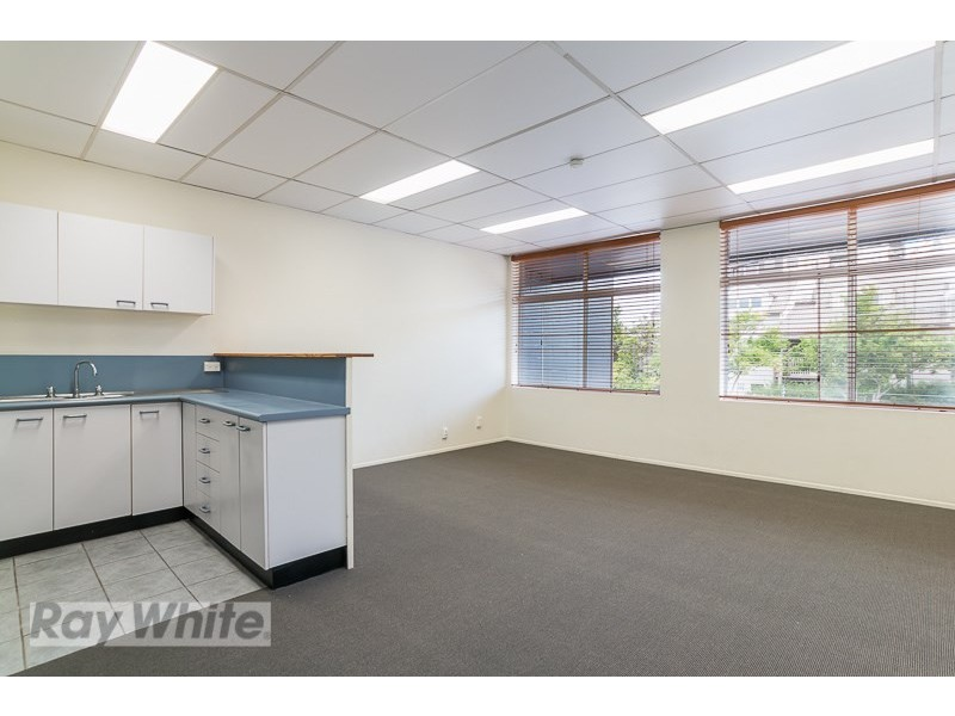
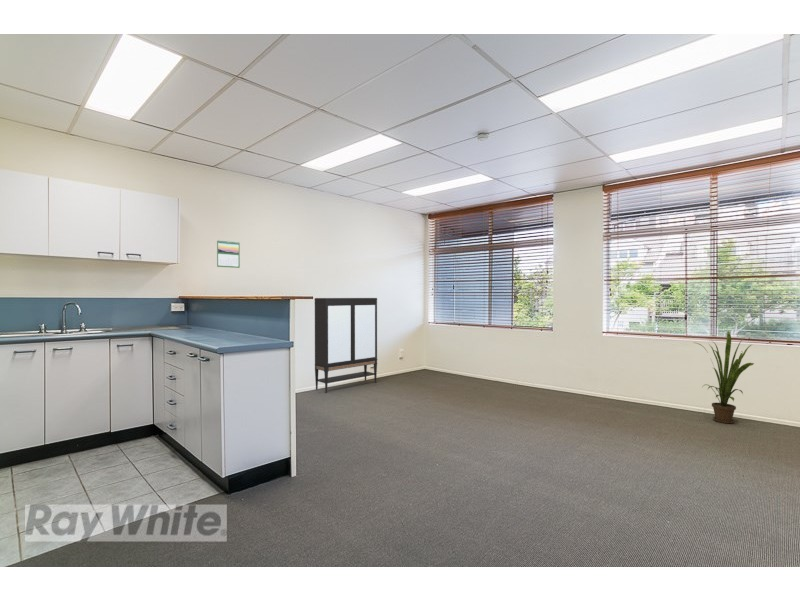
+ calendar [216,239,241,269]
+ house plant [693,331,755,424]
+ storage cabinet [313,297,379,394]
